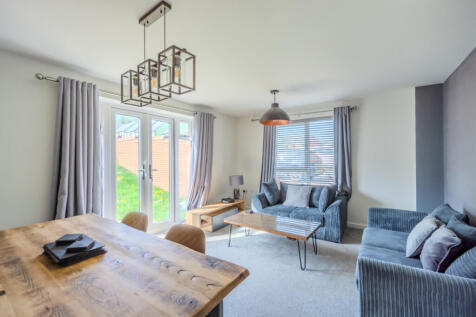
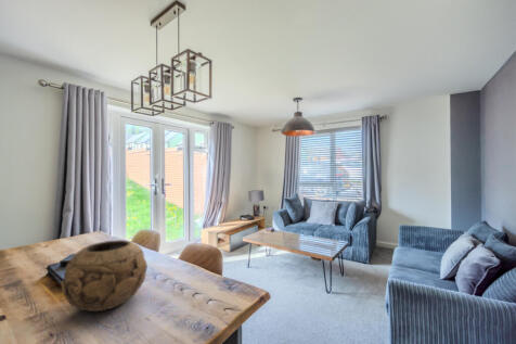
+ decorative bowl [61,239,149,313]
